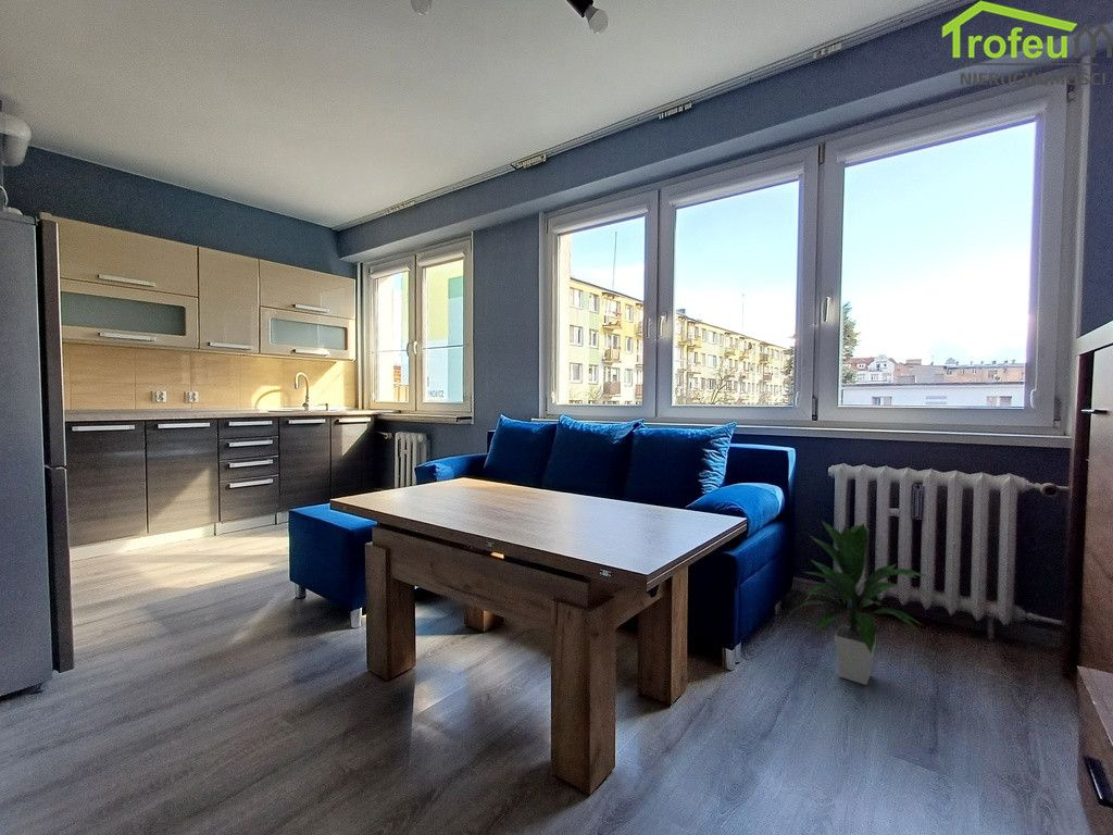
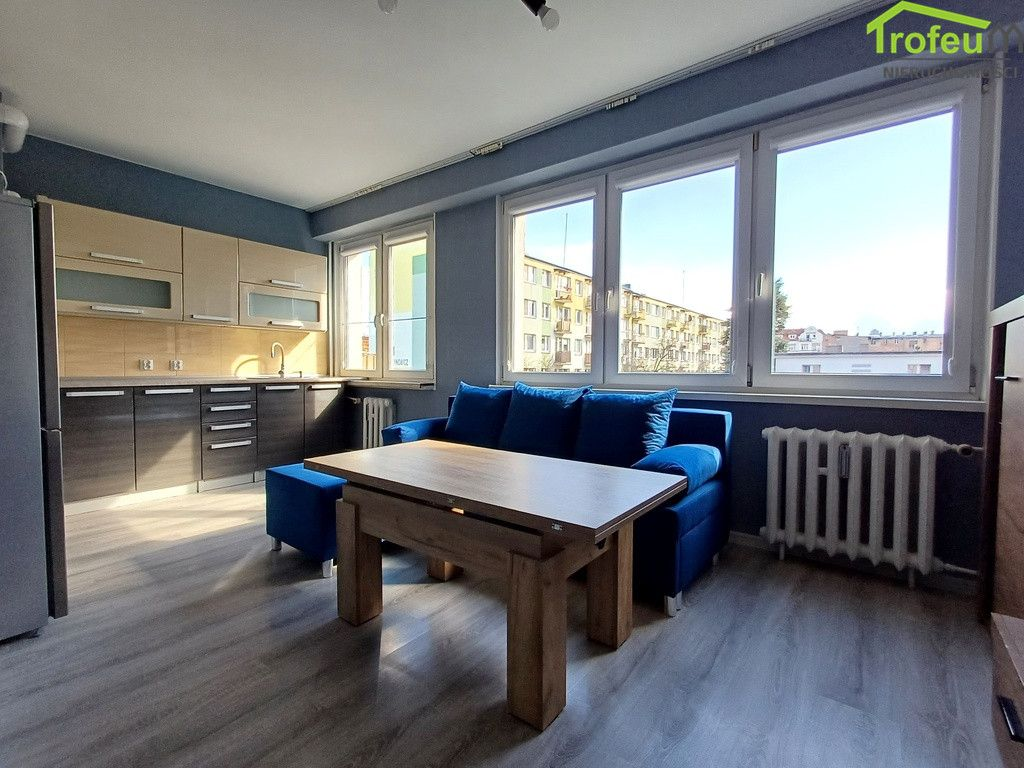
- indoor plant [785,520,933,686]
